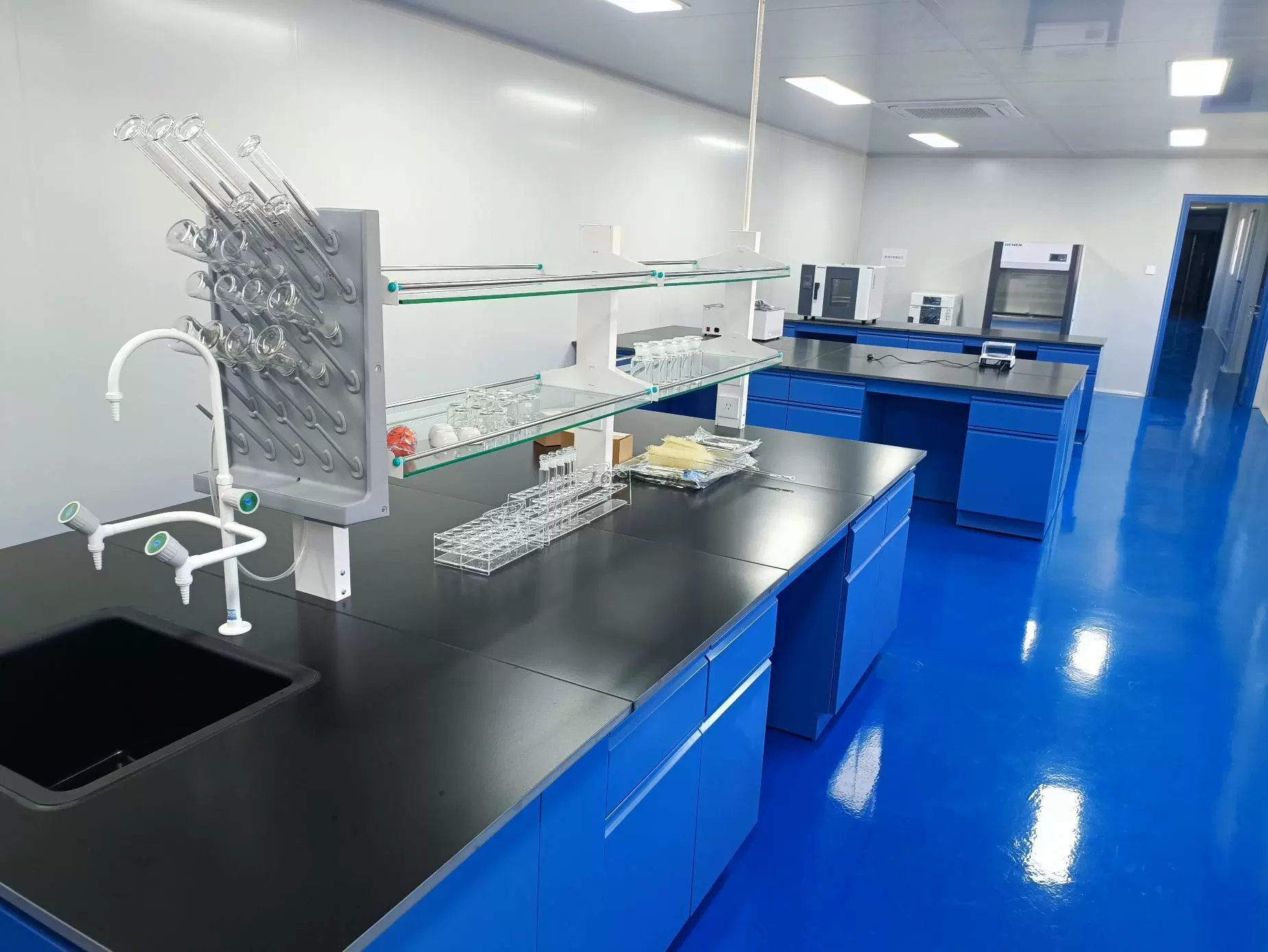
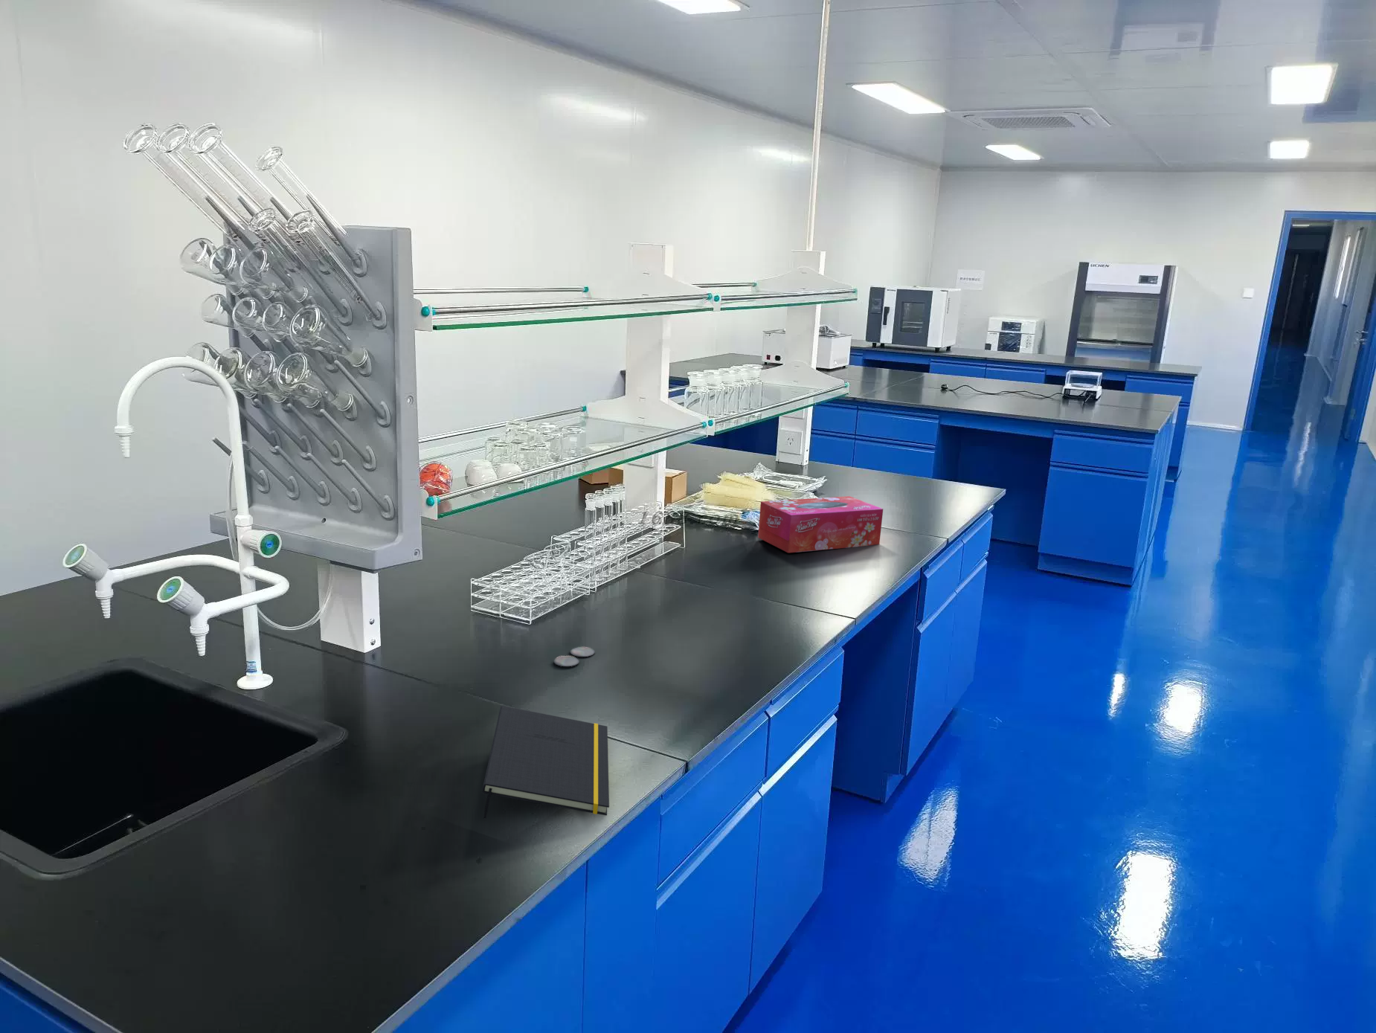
+ petri dish [553,646,596,667]
+ notepad [482,705,610,819]
+ tissue box [757,495,883,553]
